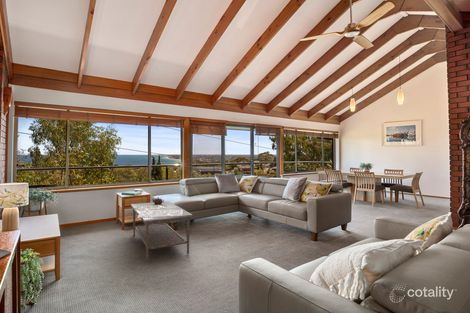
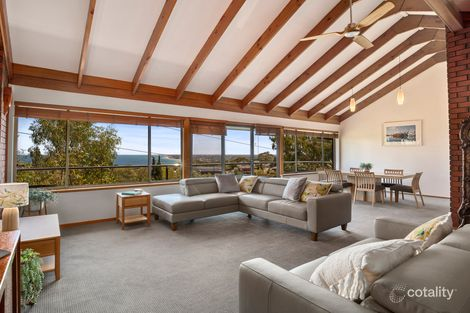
- coffee table [130,197,193,262]
